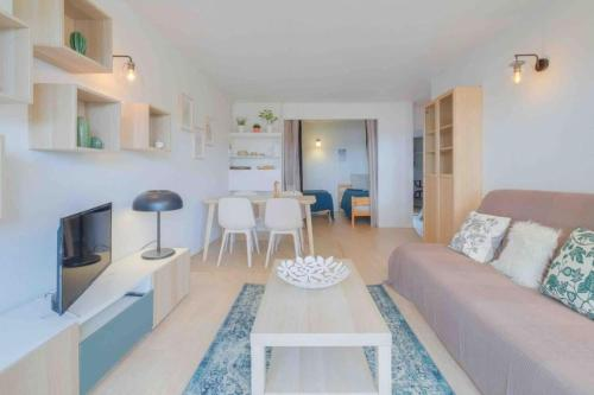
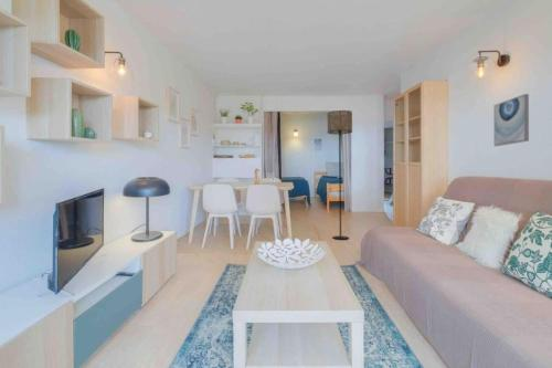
+ wall art [493,93,530,147]
+ floor lamp [327,109,353,241]
